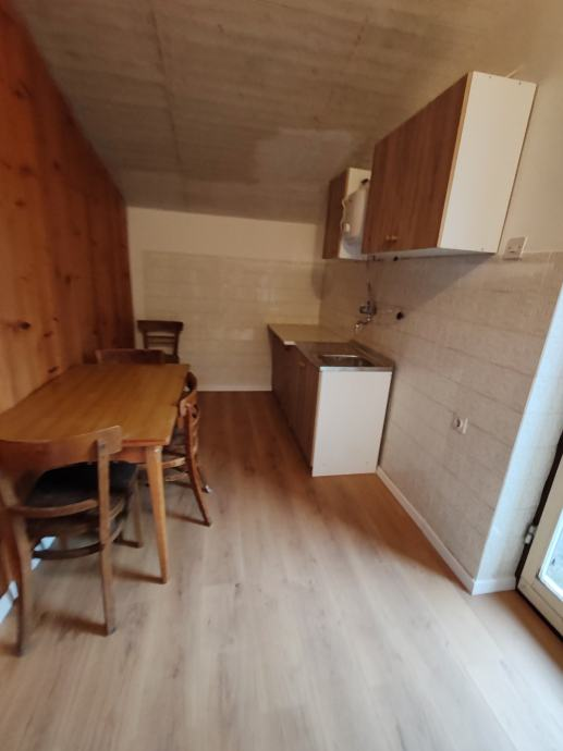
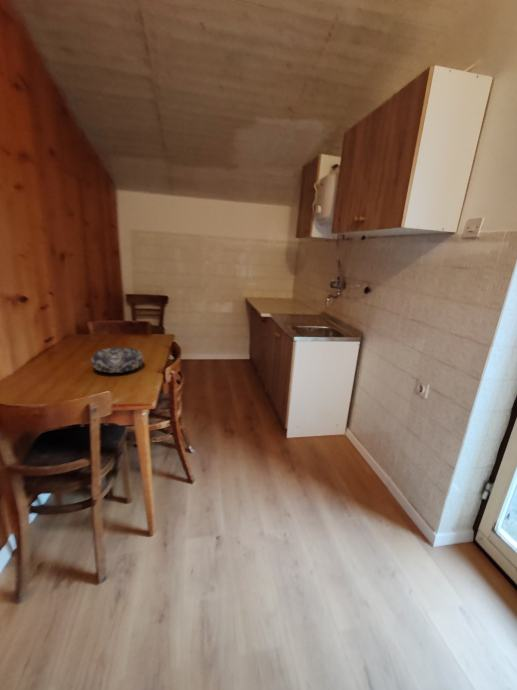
+ decorative bowl [90,346,144,374]
